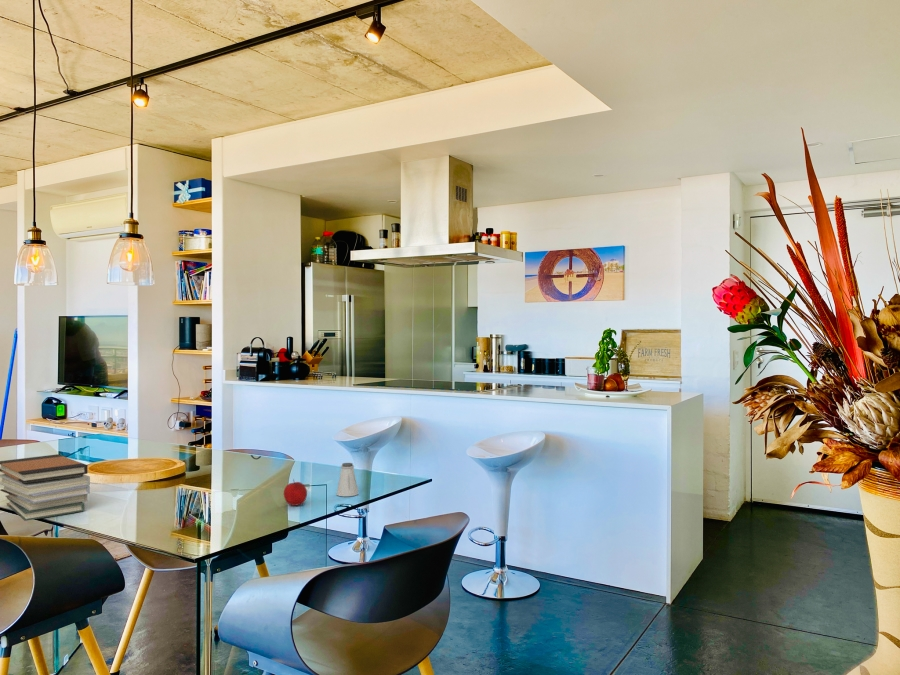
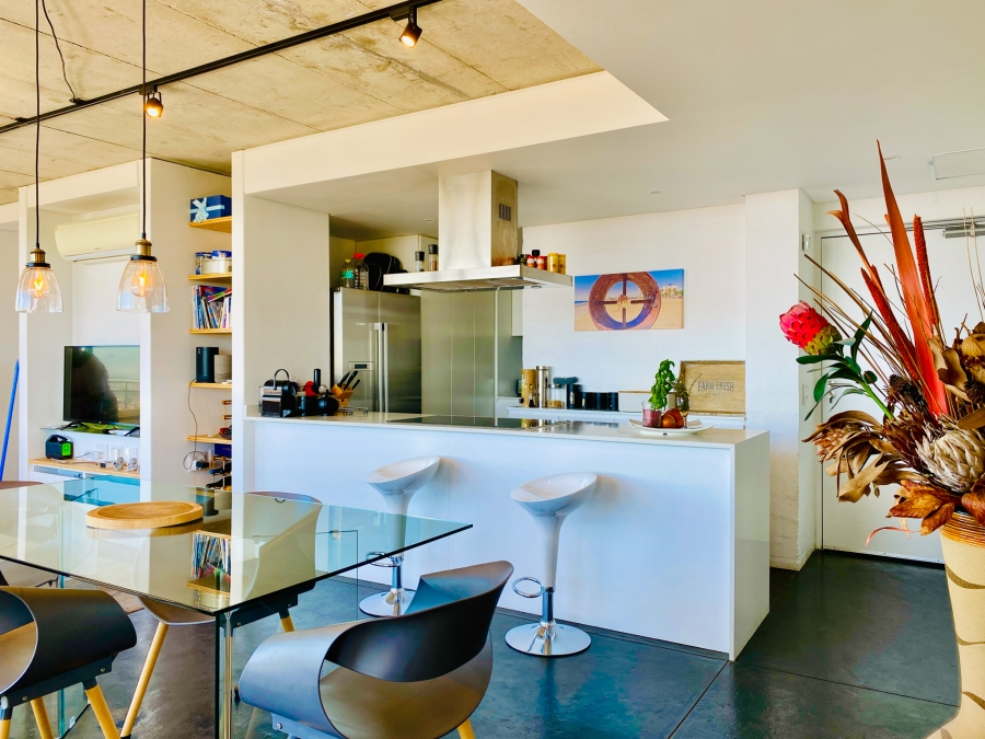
- book stack [0,453,91,522]
- apple [283,479,308,507]
- saltshaker [336,462,359,497]
